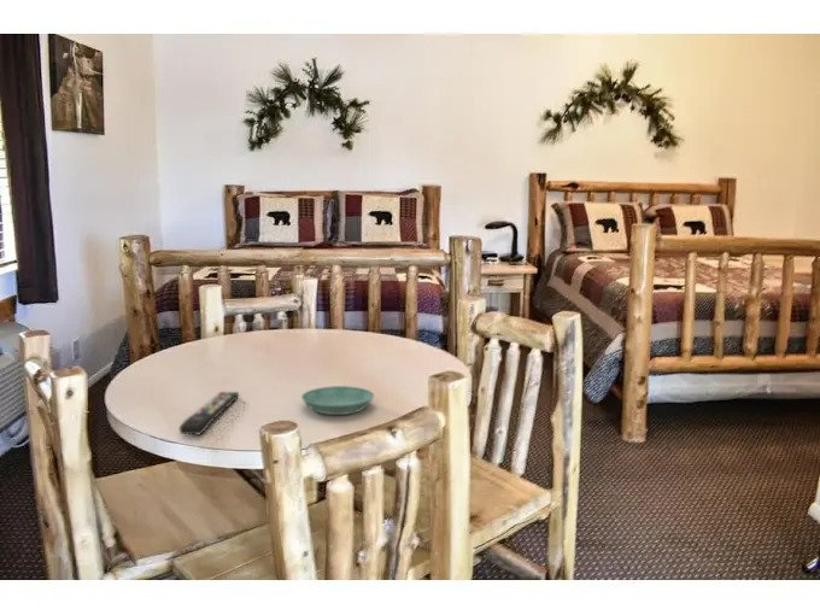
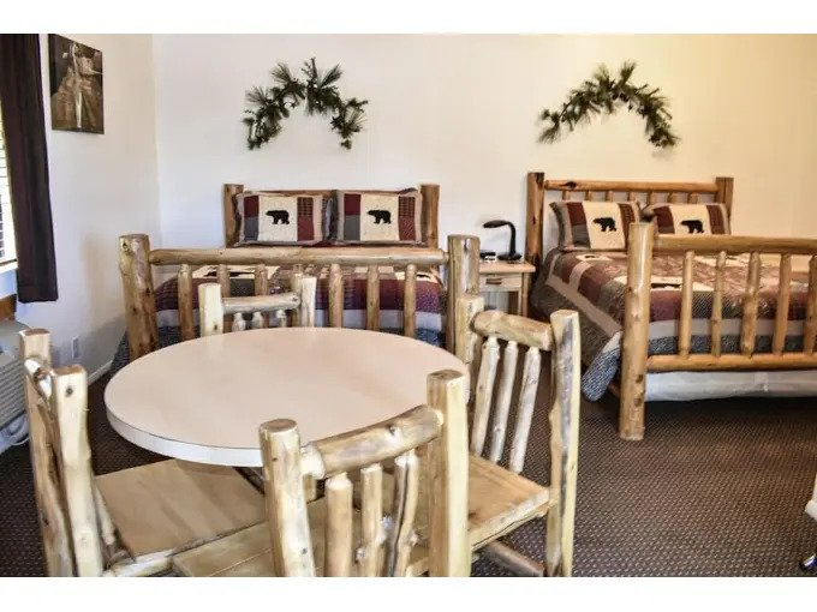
- remote control [178,391,240,435]
- saucer [300,385,375,416]
